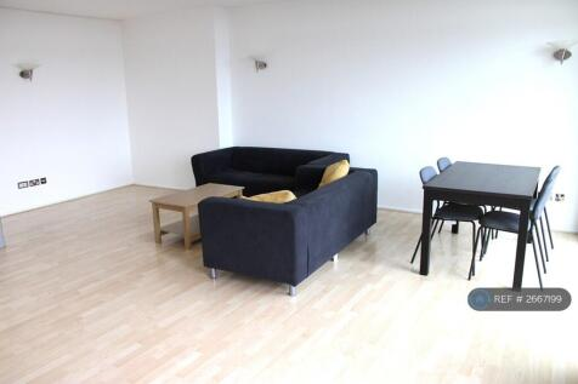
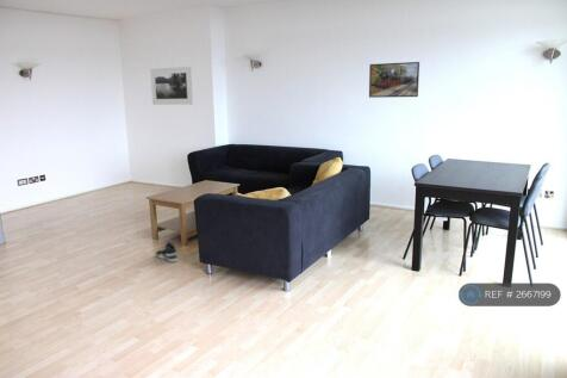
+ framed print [149,66,194,106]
+ sneaker [155,241,179,262]
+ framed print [368,61,420,99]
